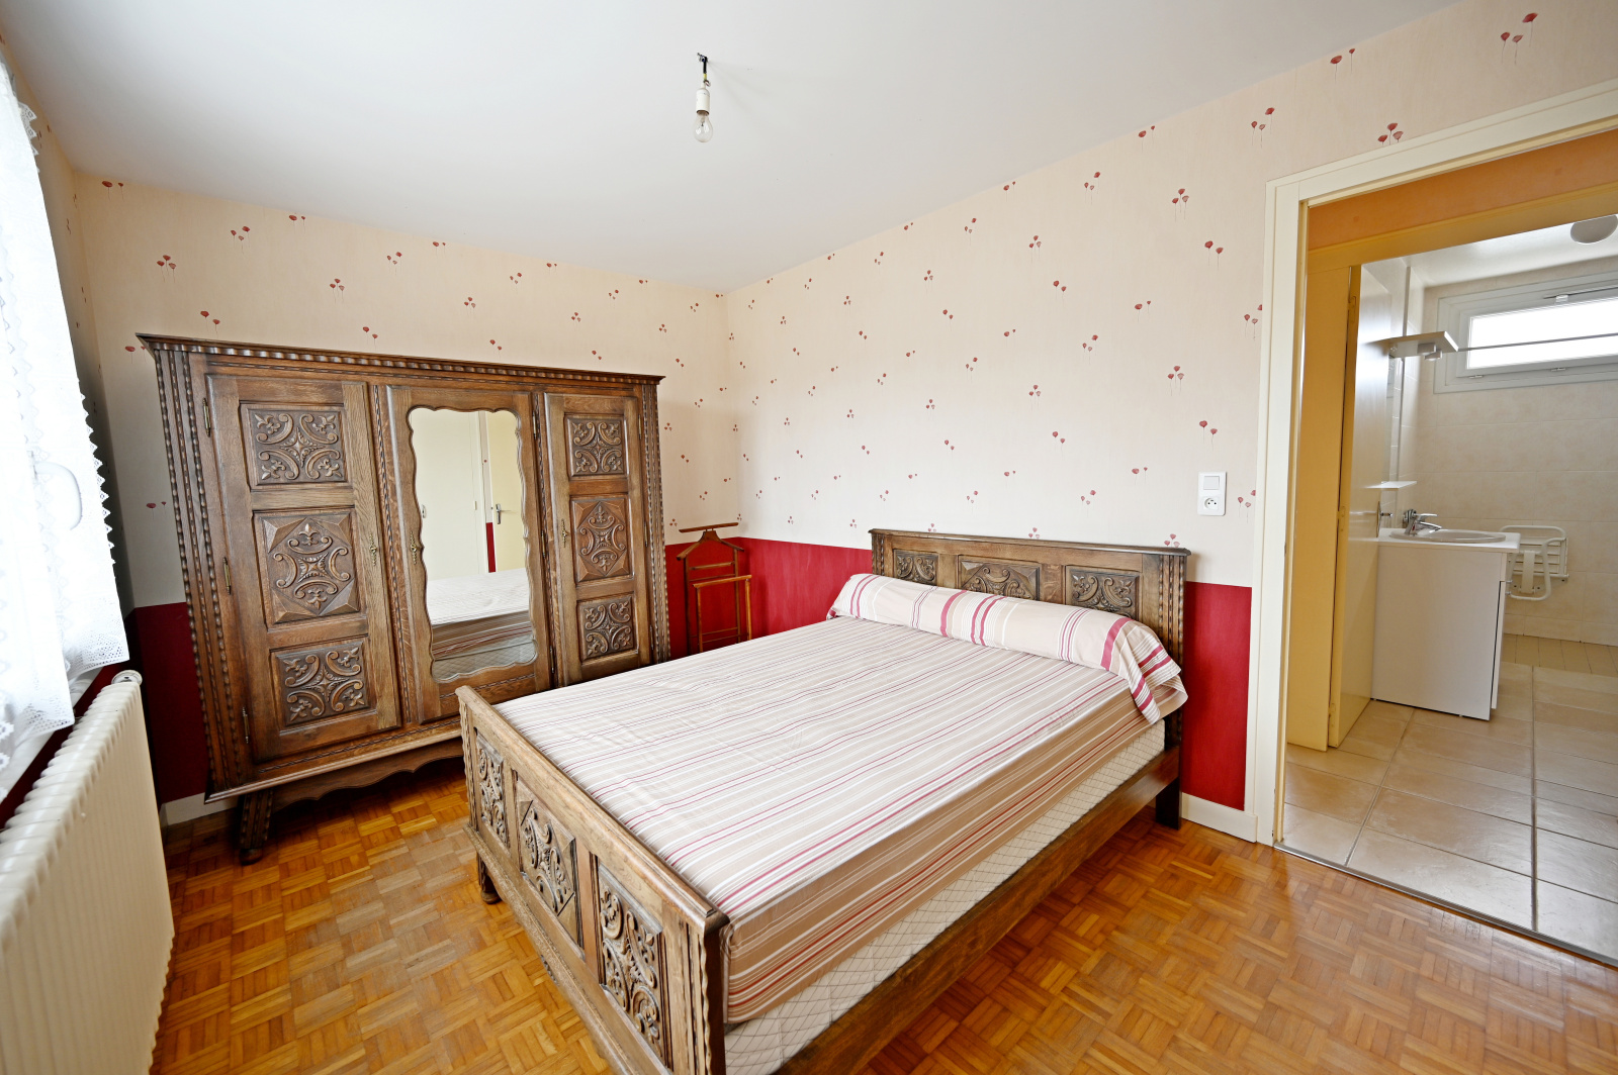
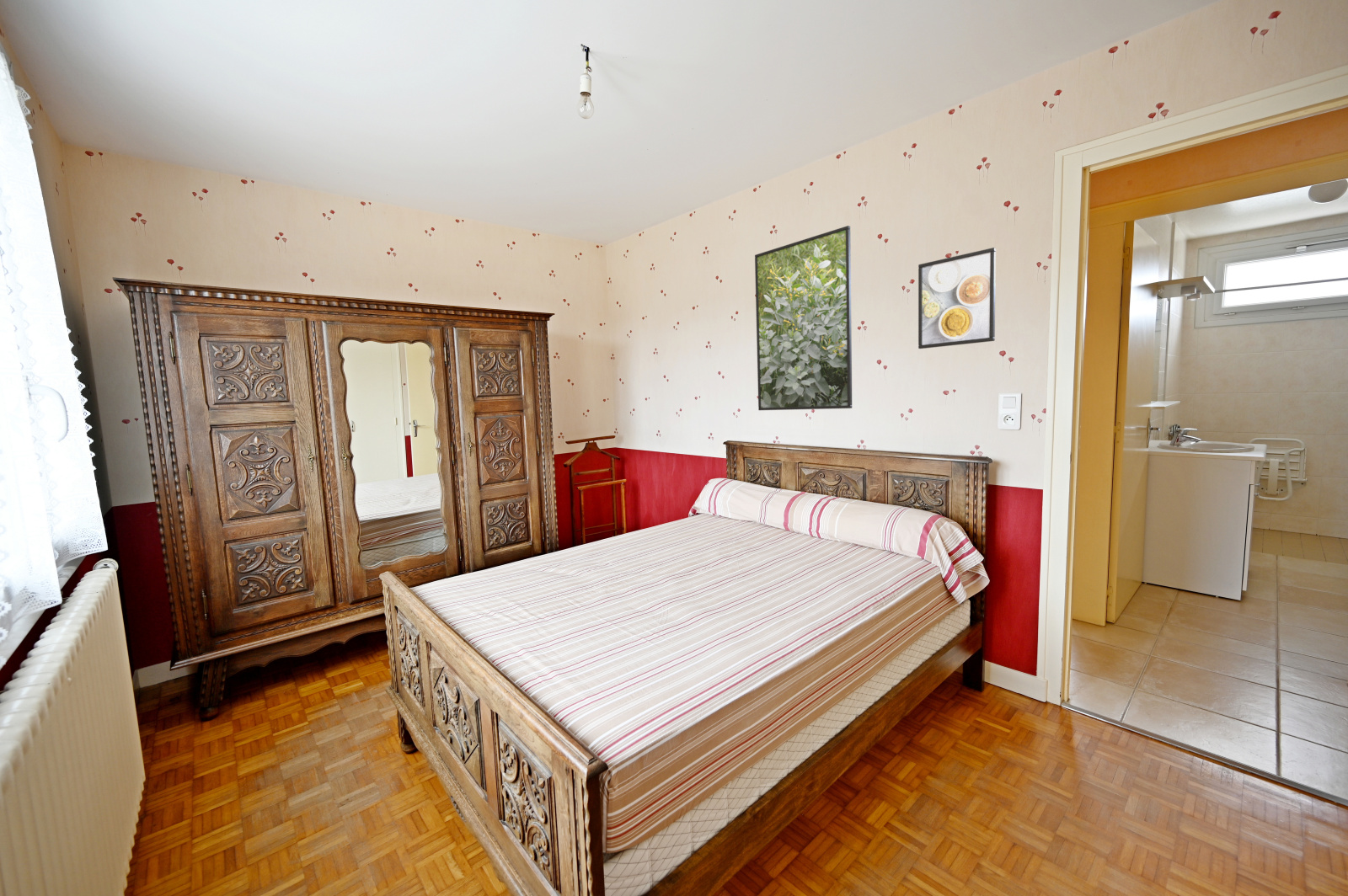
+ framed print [754,225,853,411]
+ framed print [917,247,997,349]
